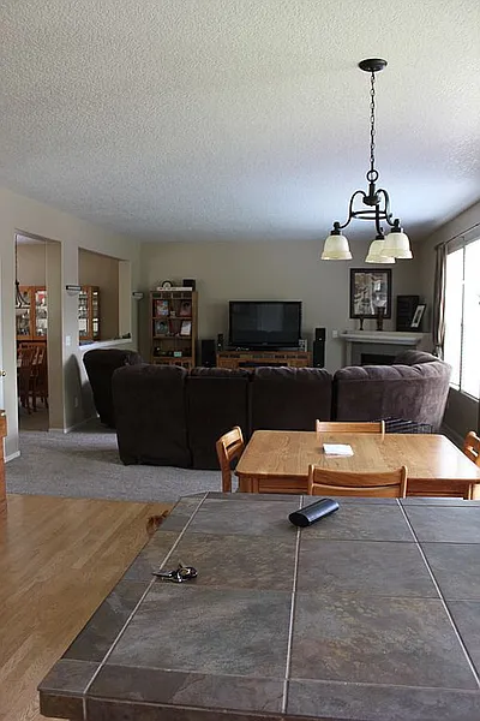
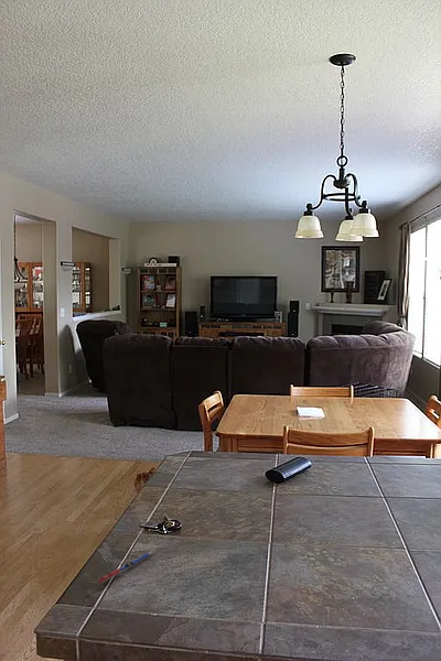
+ pen [97,550,155,584]
